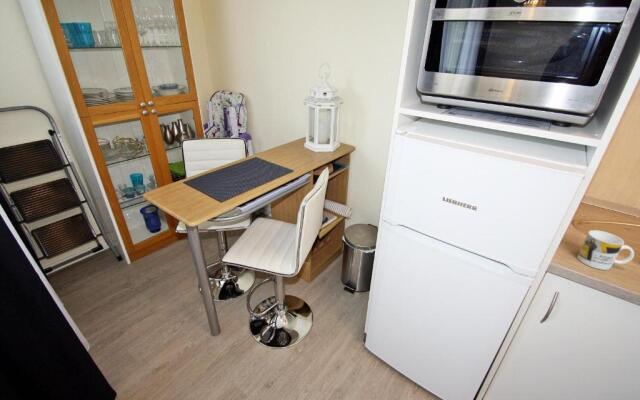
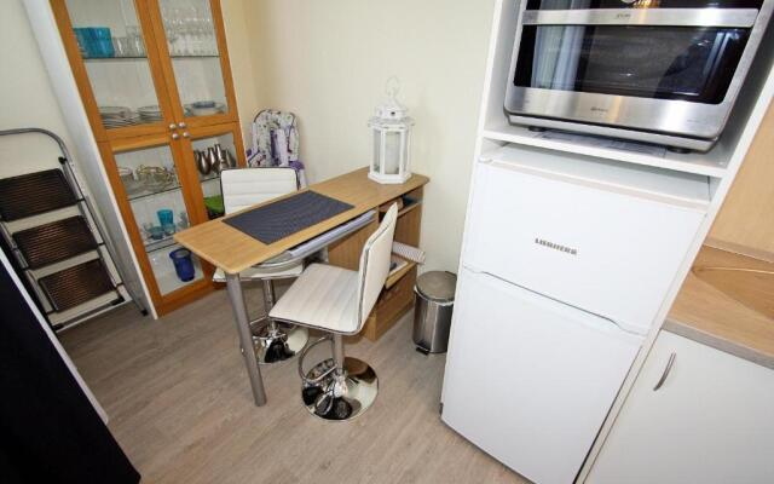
- mug [576,229,635,271]
